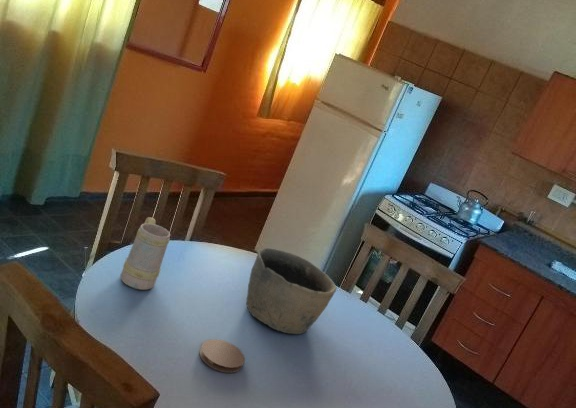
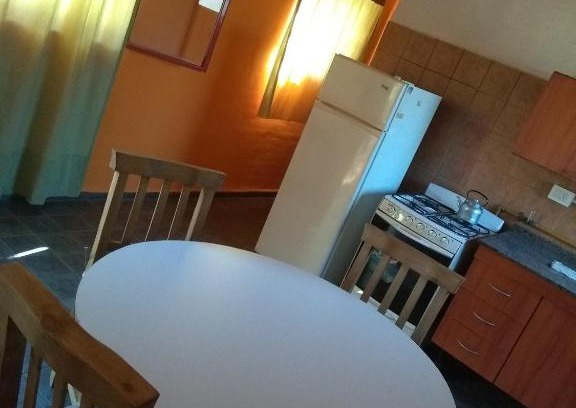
- mug [119,216,171,291]
- bowl [245,247,338,335]
- coaster [198,338,246,374]
